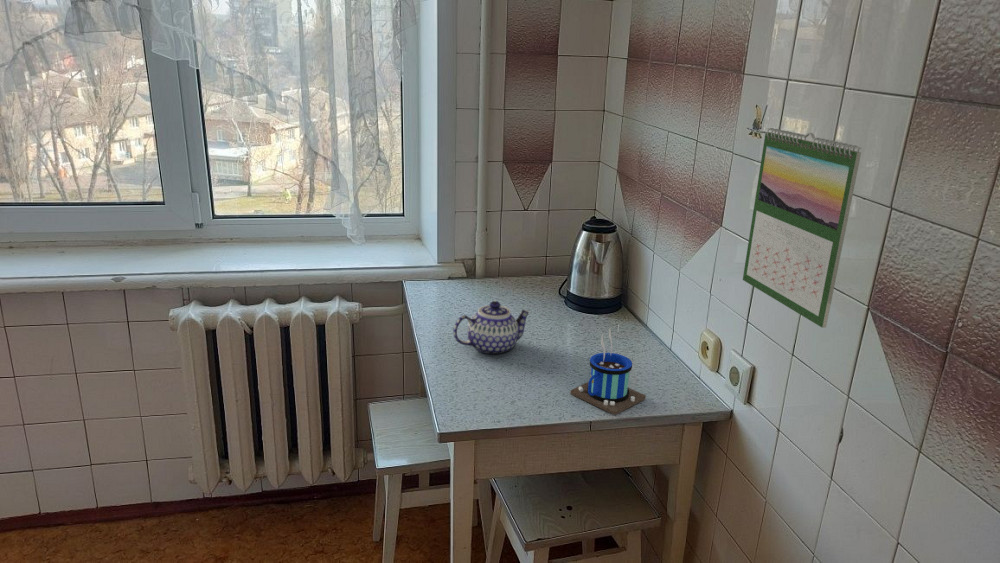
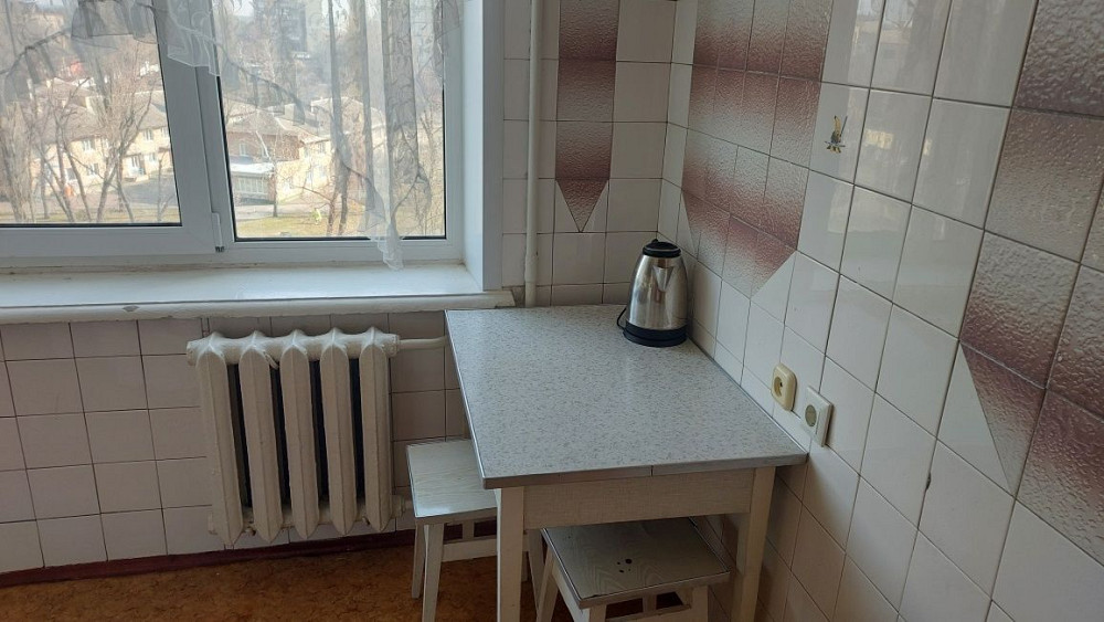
- teapot [452,300,530,355]
- calendar [742,127,862,329]
- mug [570,325,647,416]
